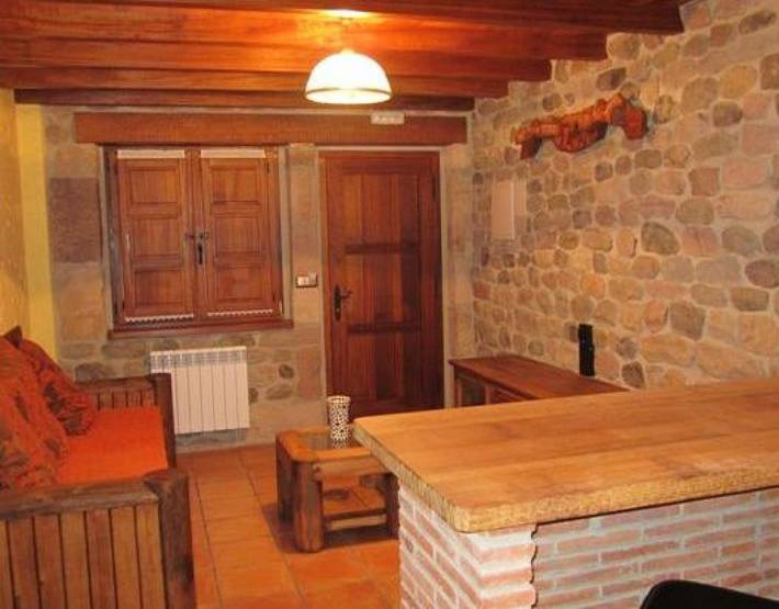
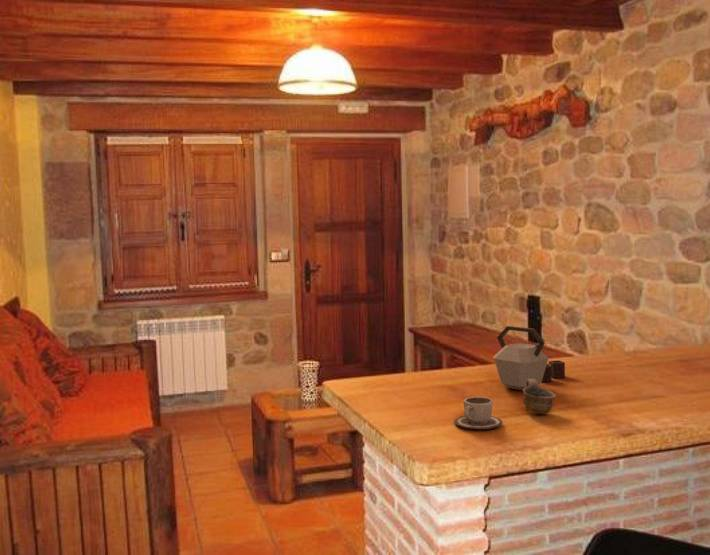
+ cup [522,379,557,416]
+ cup [453,396,504,430]
+ kettle [492,325,566,391]
